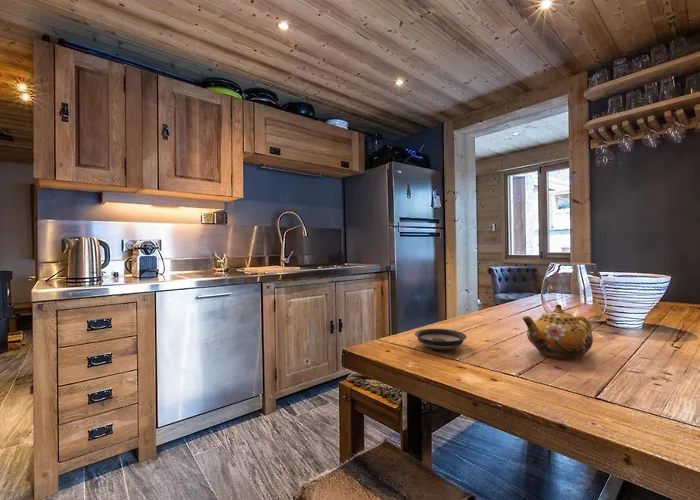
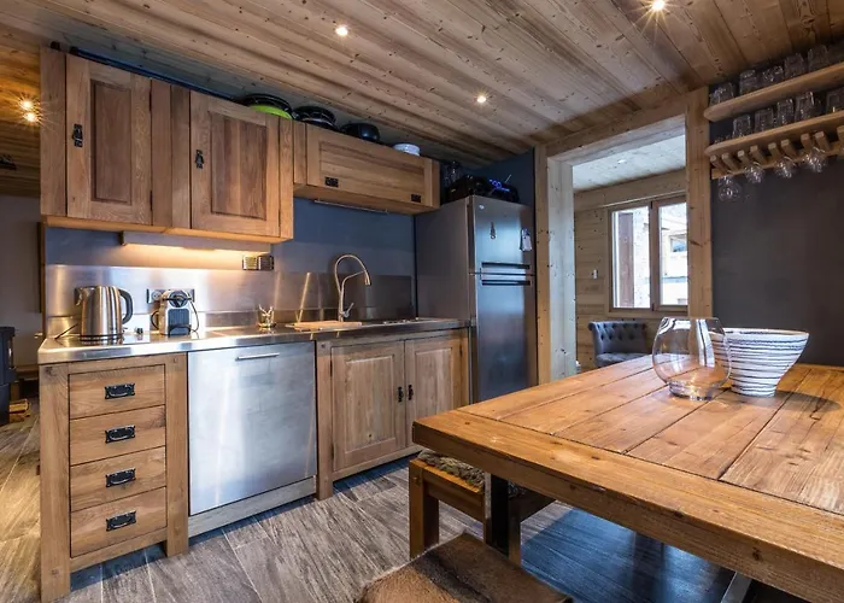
- saucer [414,328,468,351]
- teapot [521,304,594,361]
